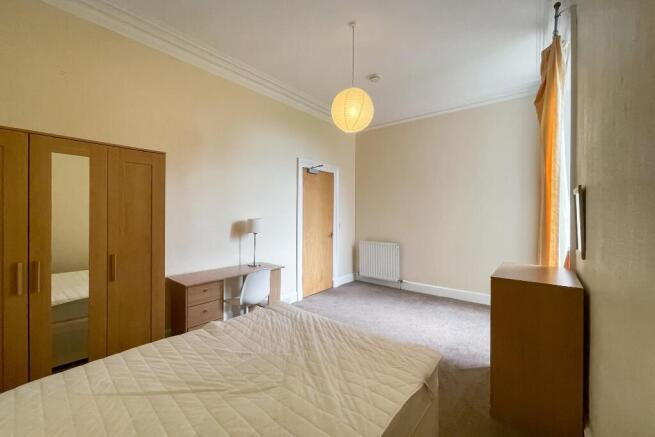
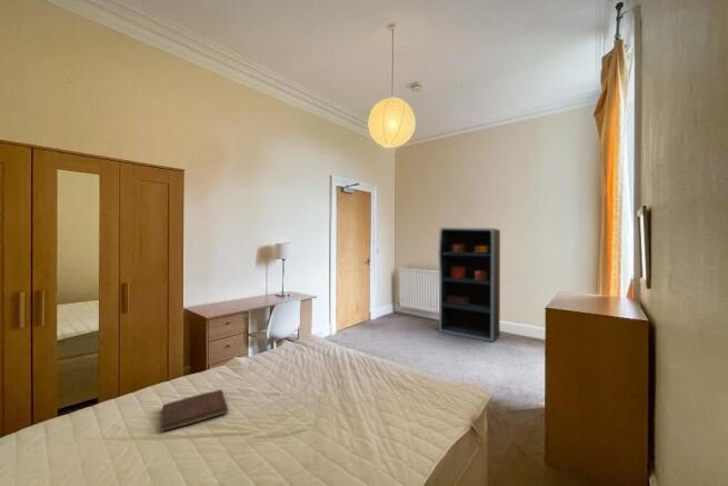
+ bookshelf [437,226,501,343]
+ book [160,388,230,433]
